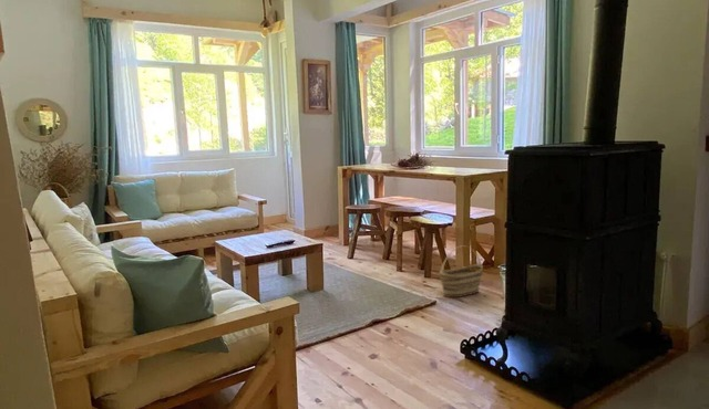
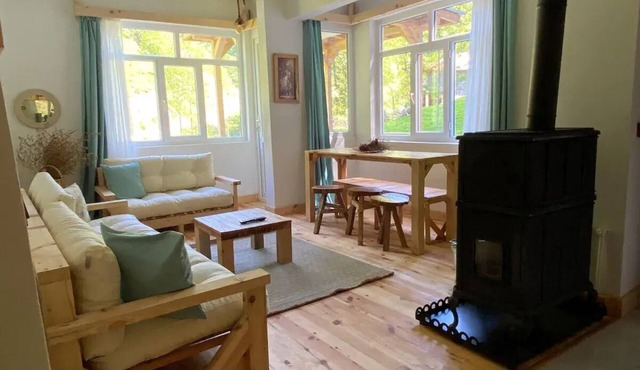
- basket [439,244,484,298]
